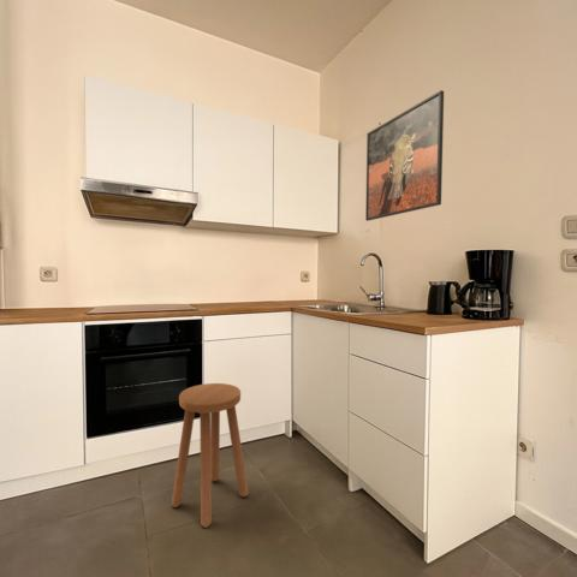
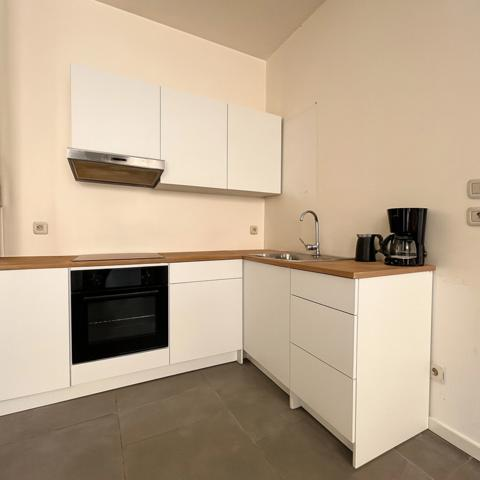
- stool [171,382,250,529]
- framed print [364,89,445,222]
